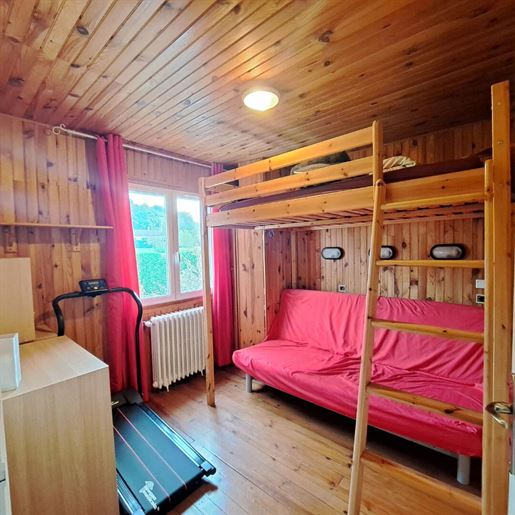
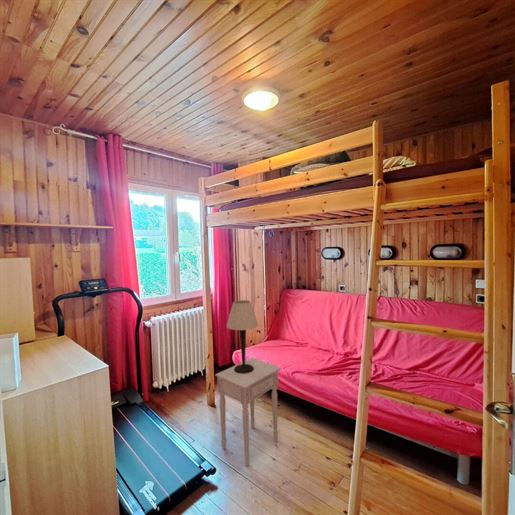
+ table lamp [226,299,259,374]
+ nightstand [214,357,282,467]
